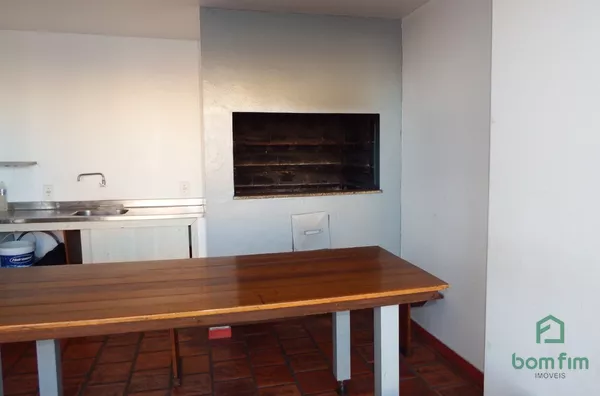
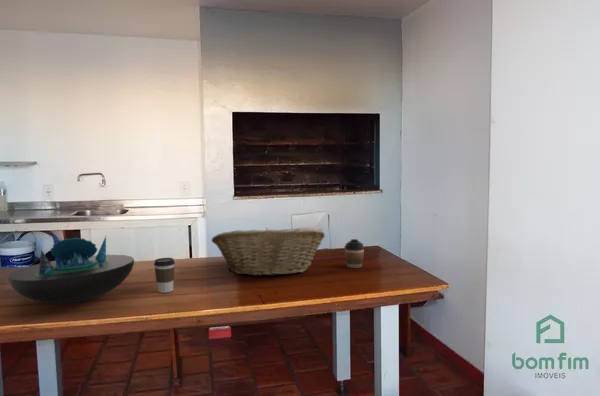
+ coffee cup [153,257,176,294]
+ decorative bowl [7,232,135,305]
+ fruit basket [211,226,326,277]
+ coffee cup [343,238,365,269]
